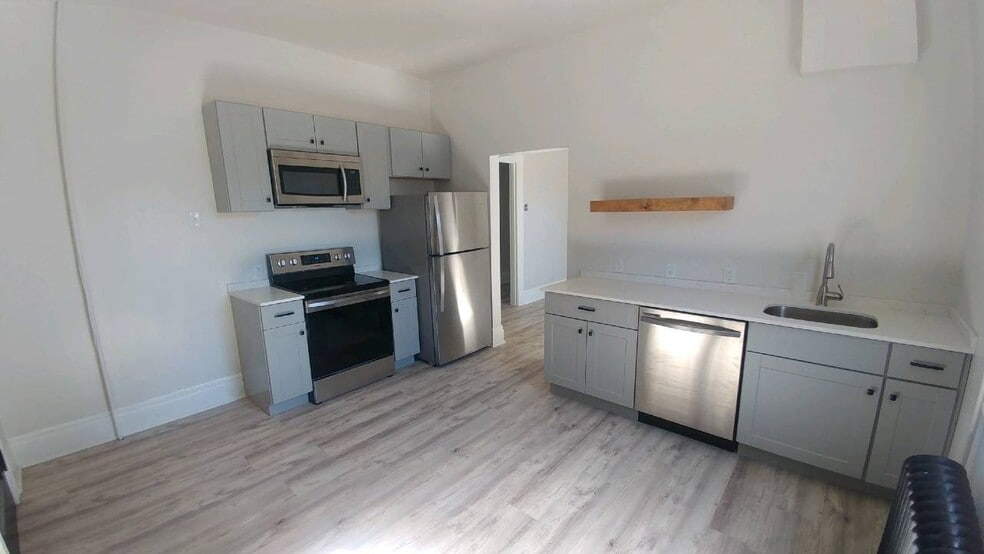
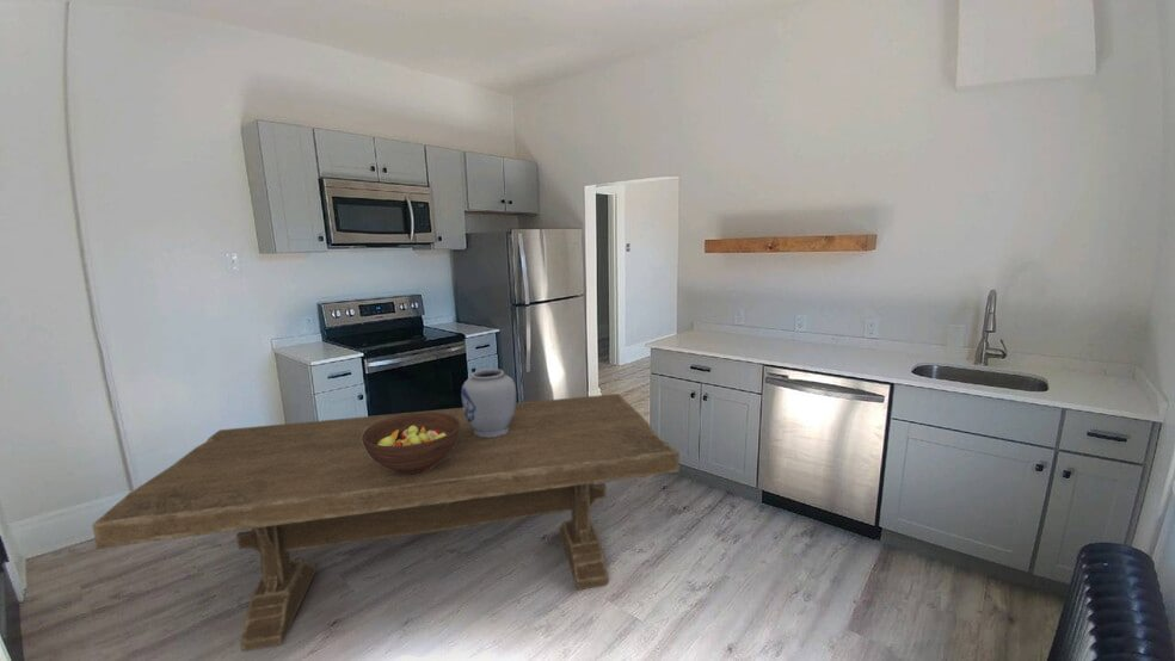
+ dining table [91,393,681,653]
+ fruit bowl [362,413,460,475]
+ vase [460,367,517,438]
